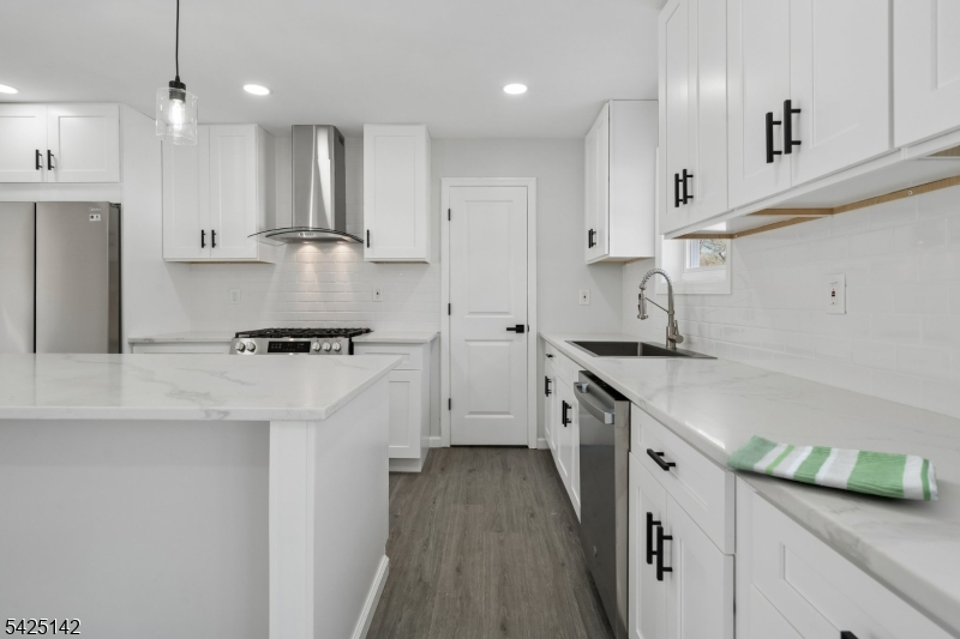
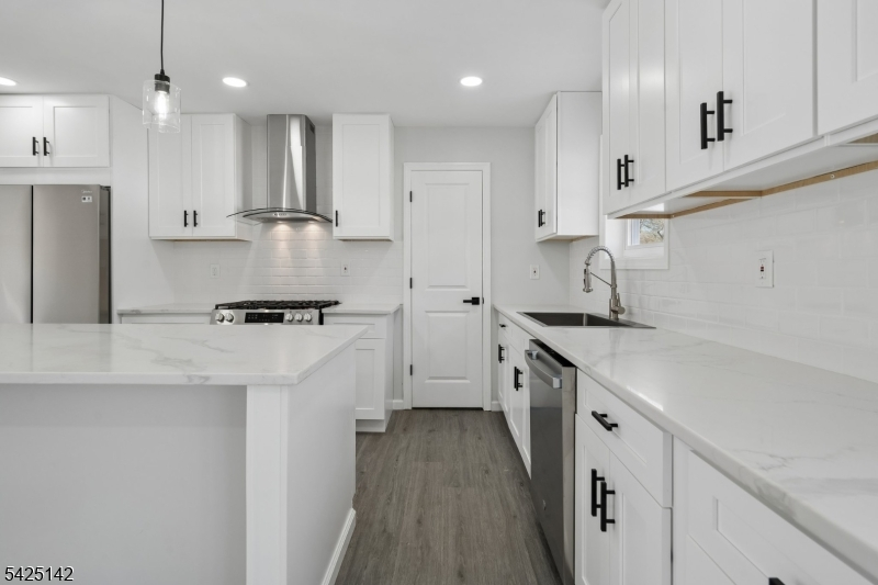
- dish towel [725,434,941,502]
